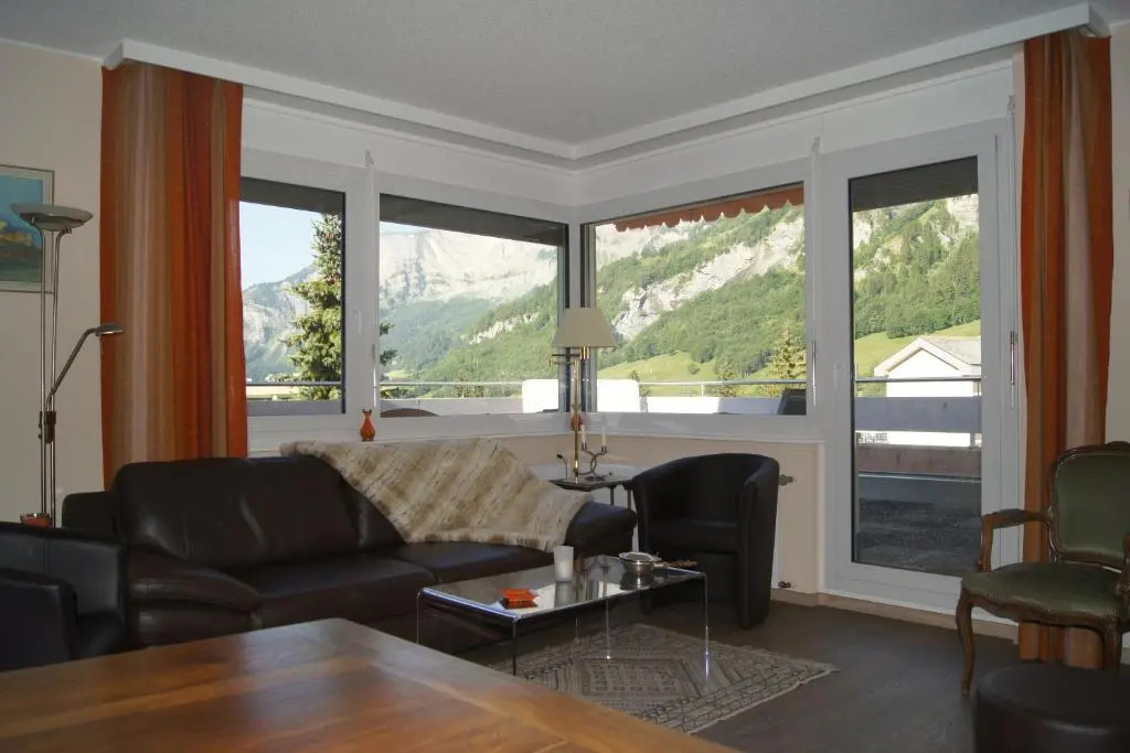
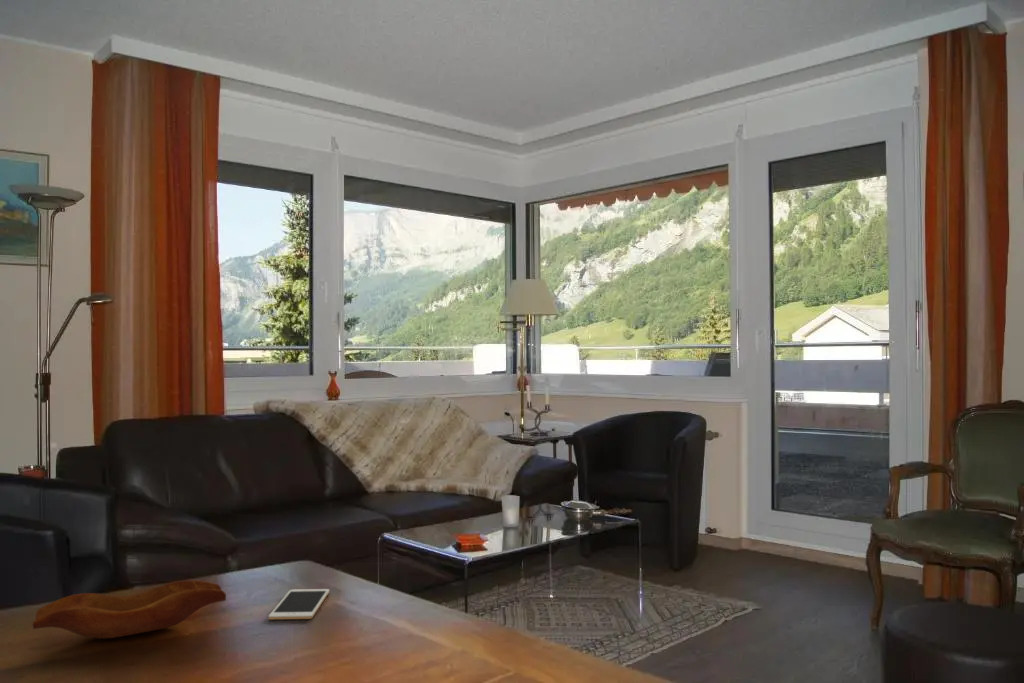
+ wooden bowl [32,580,227,639]
+ cell phone [267,588,330,621]
